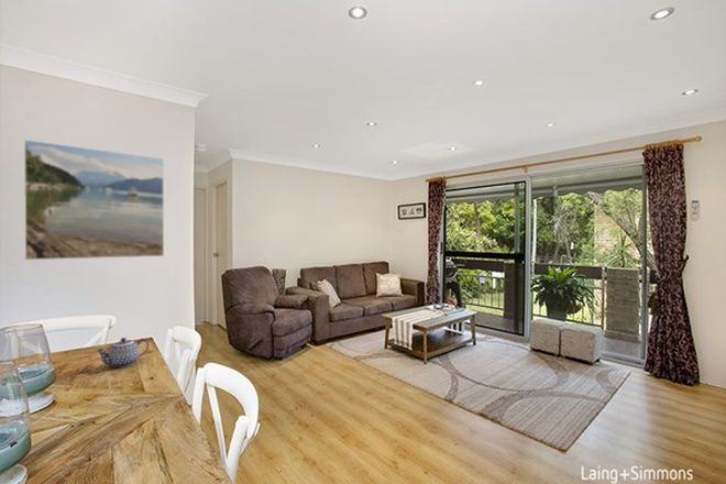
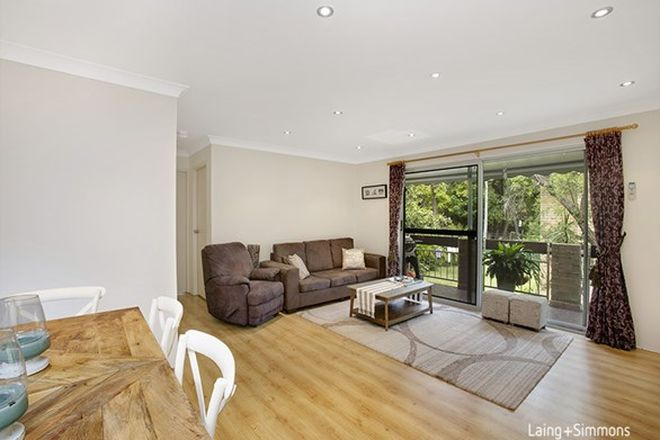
- teapot [95,337,150,369]
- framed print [23,139,165,261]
